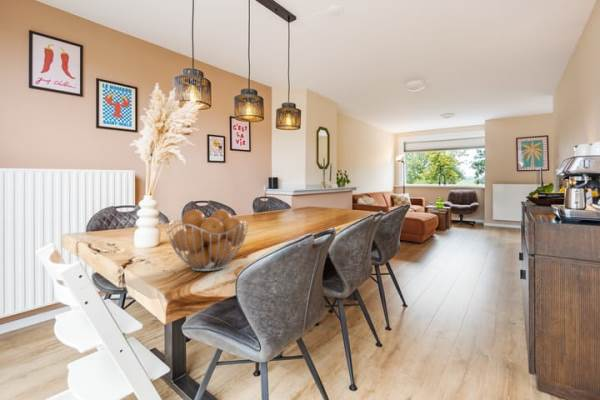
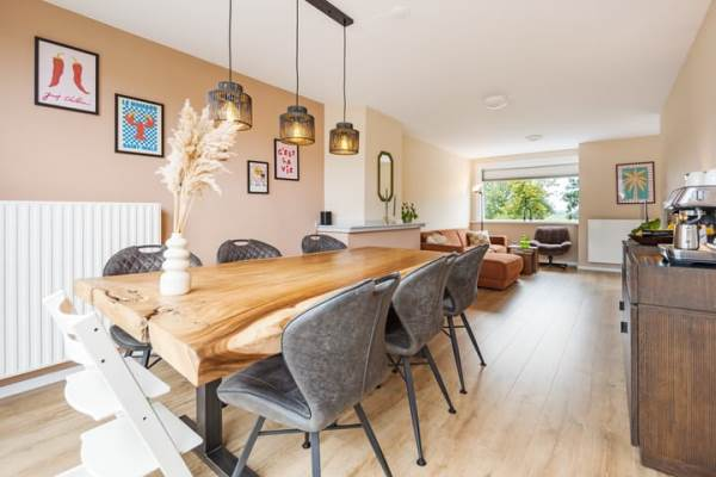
- fruit basket [166,209,249,272]
